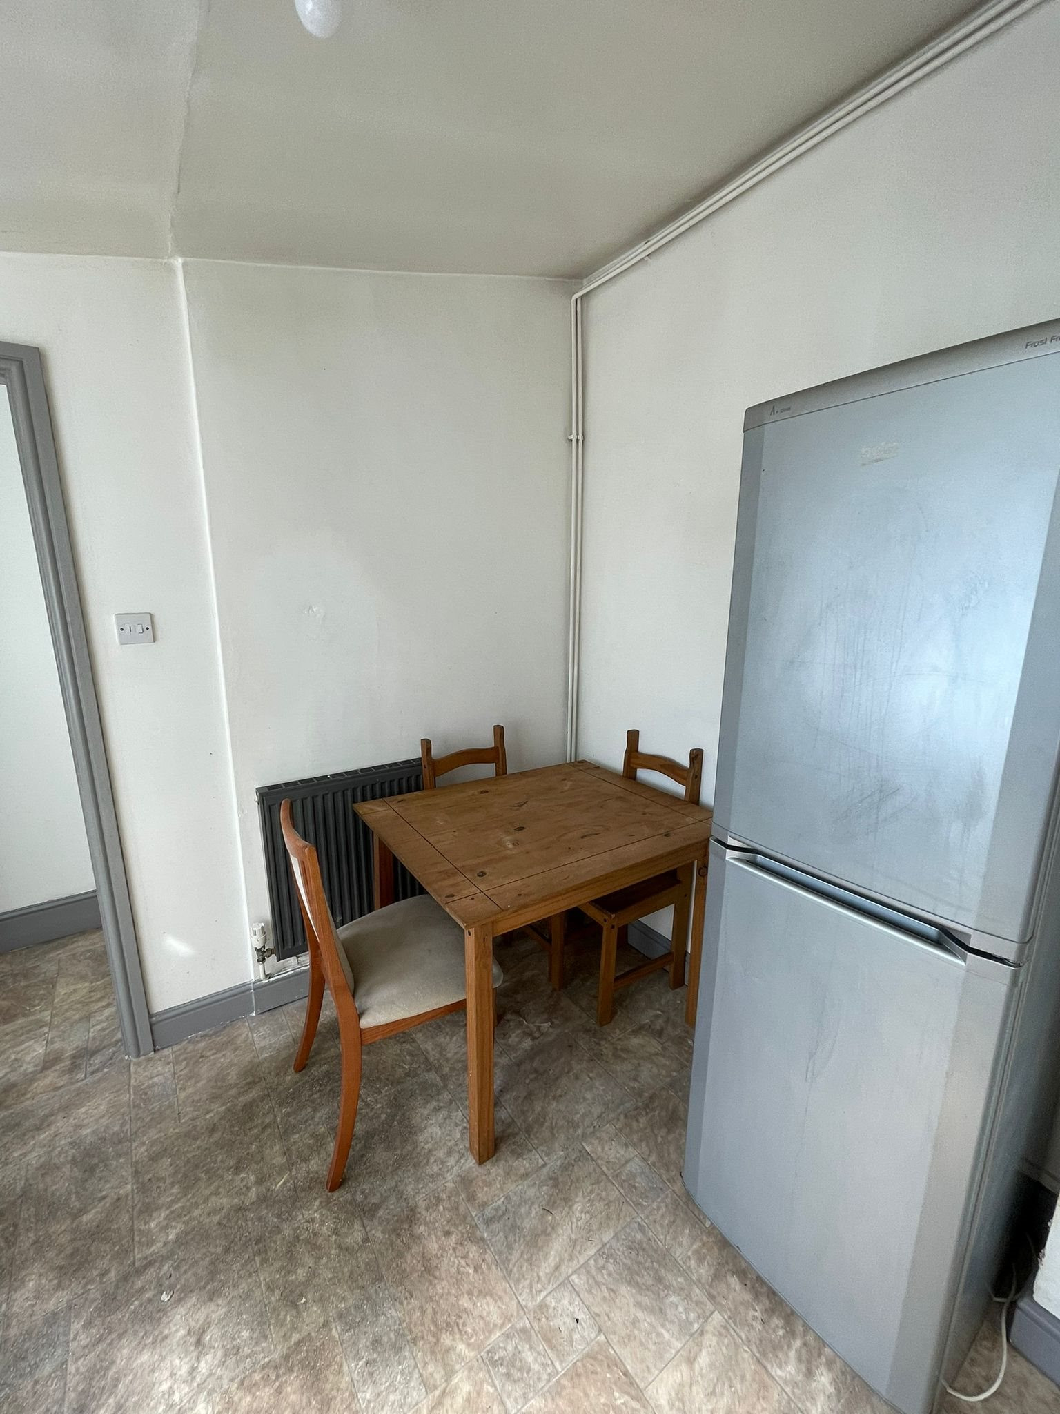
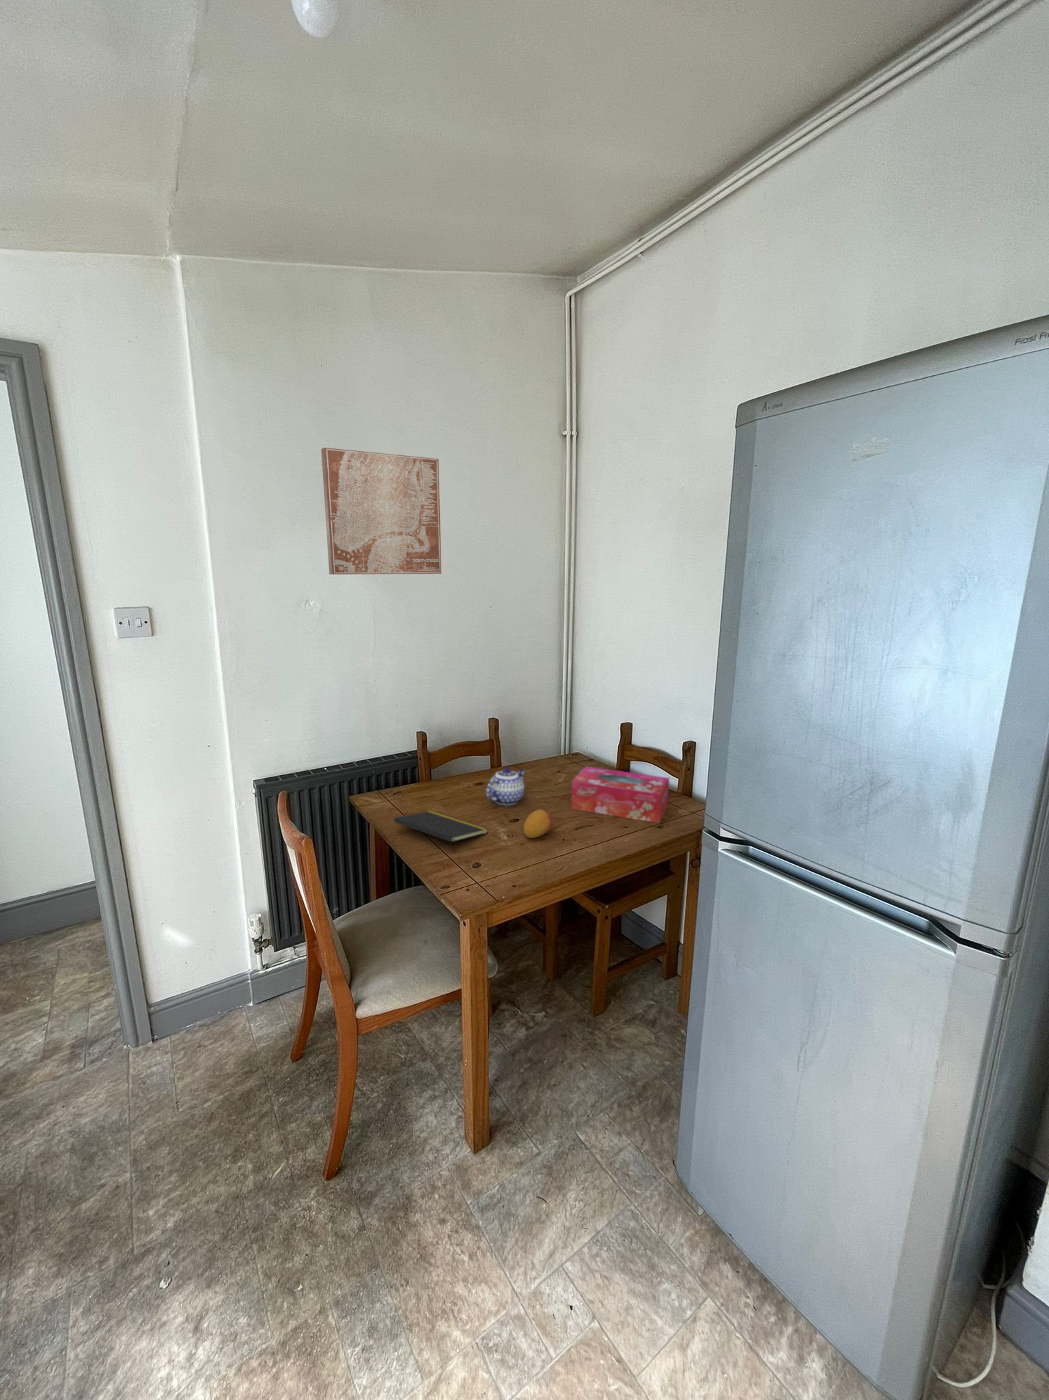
+ tissue box [571,766,670,825]
+ fruit [523,809,553,839]
+ teapot [486,766,526,806]
+ wall art [321,448,442,575]
+ notepad [393,810,489,854]
